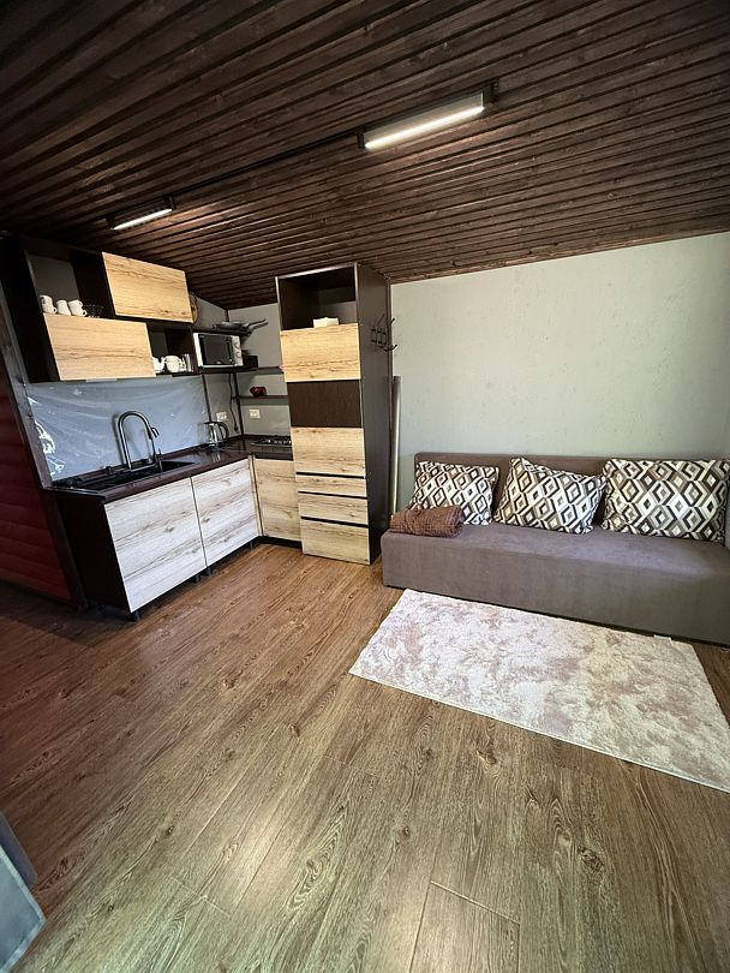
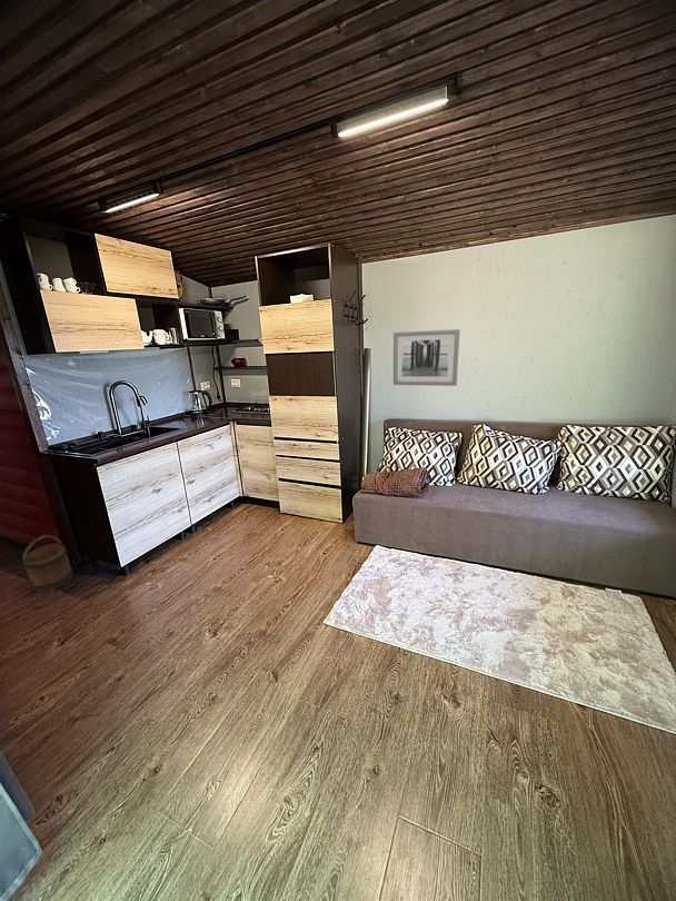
+ wall art [392,328,460,387]
+ bucket [21,534,74,593]
